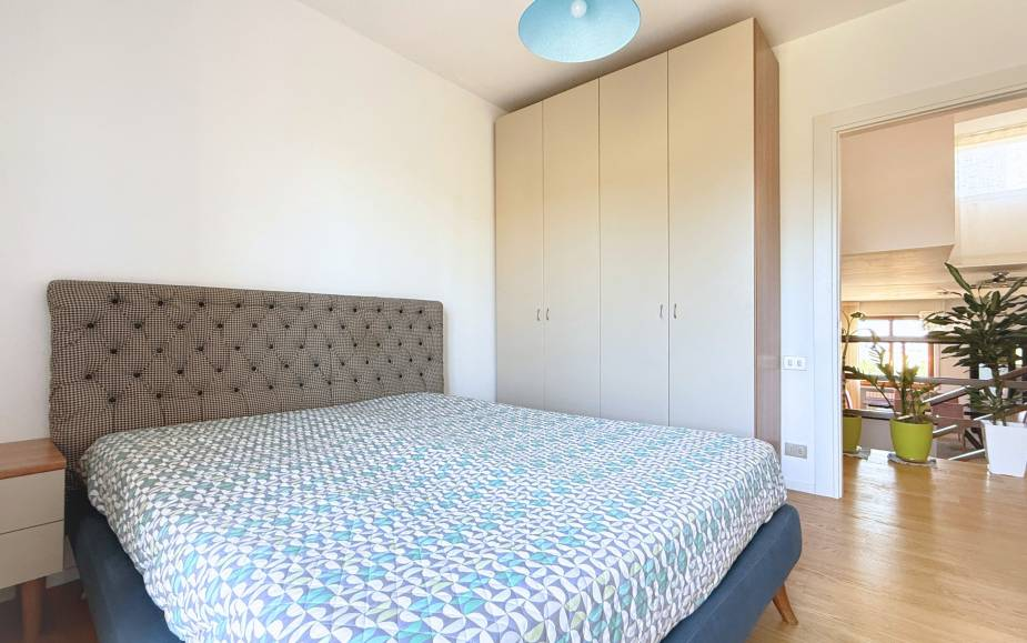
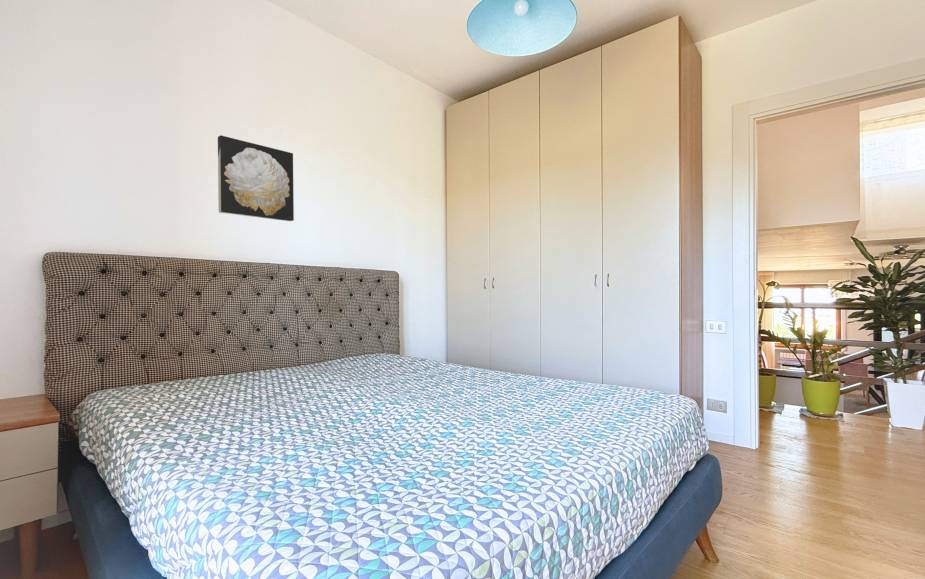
+ wall art [217,134,295,222]
